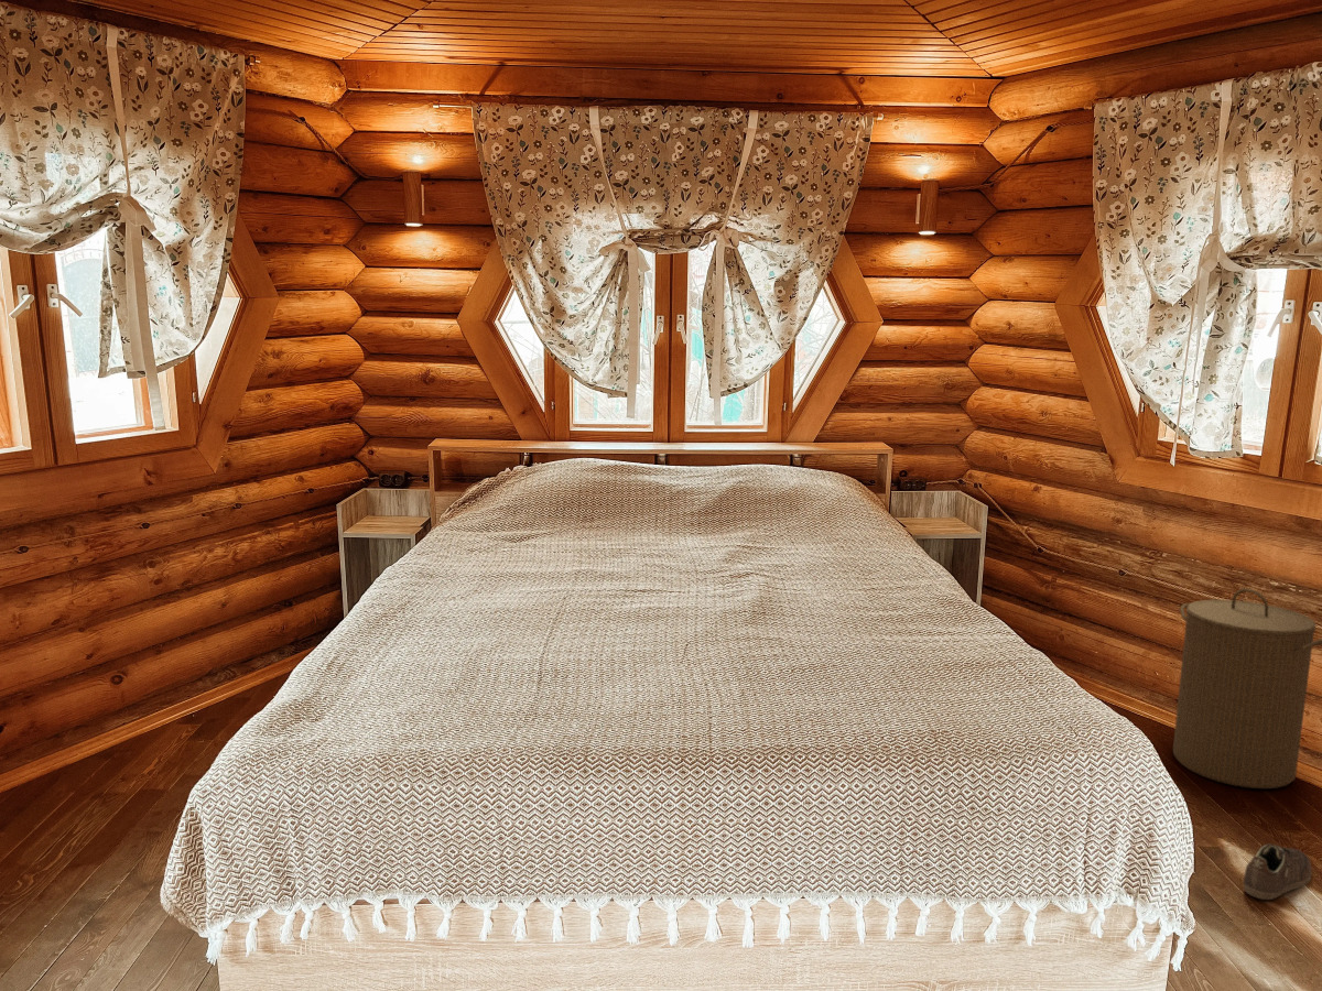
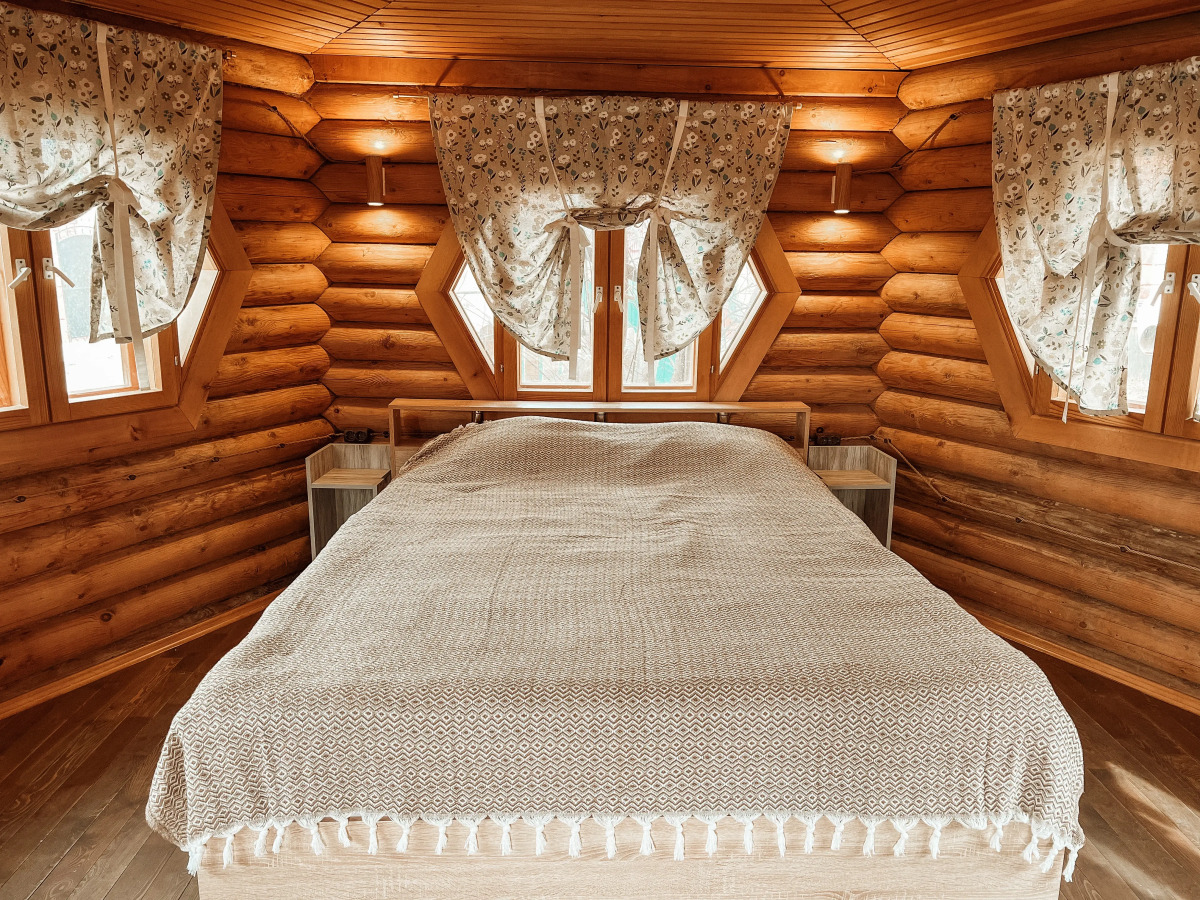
- sneaker [1243,842,1313,901]
- laundry hamper [1172,587,1322,789]
